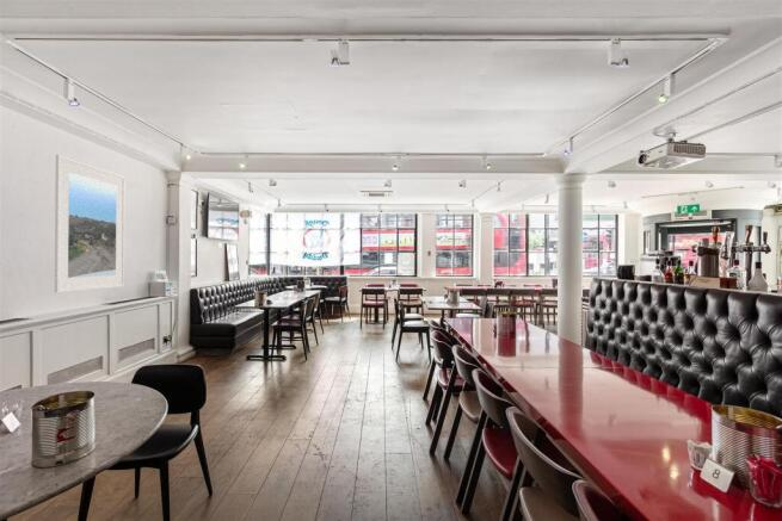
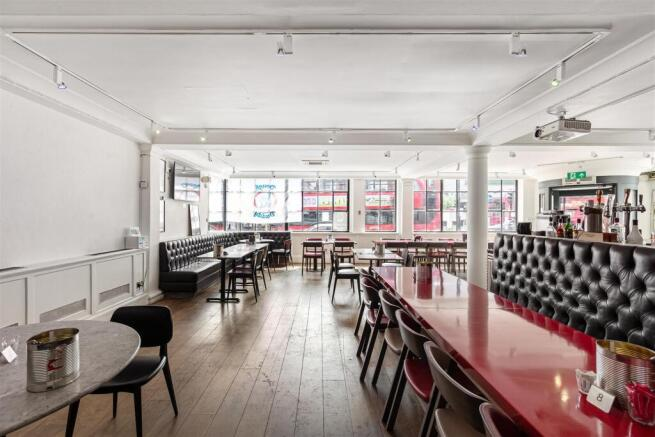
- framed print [54,154,127,294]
